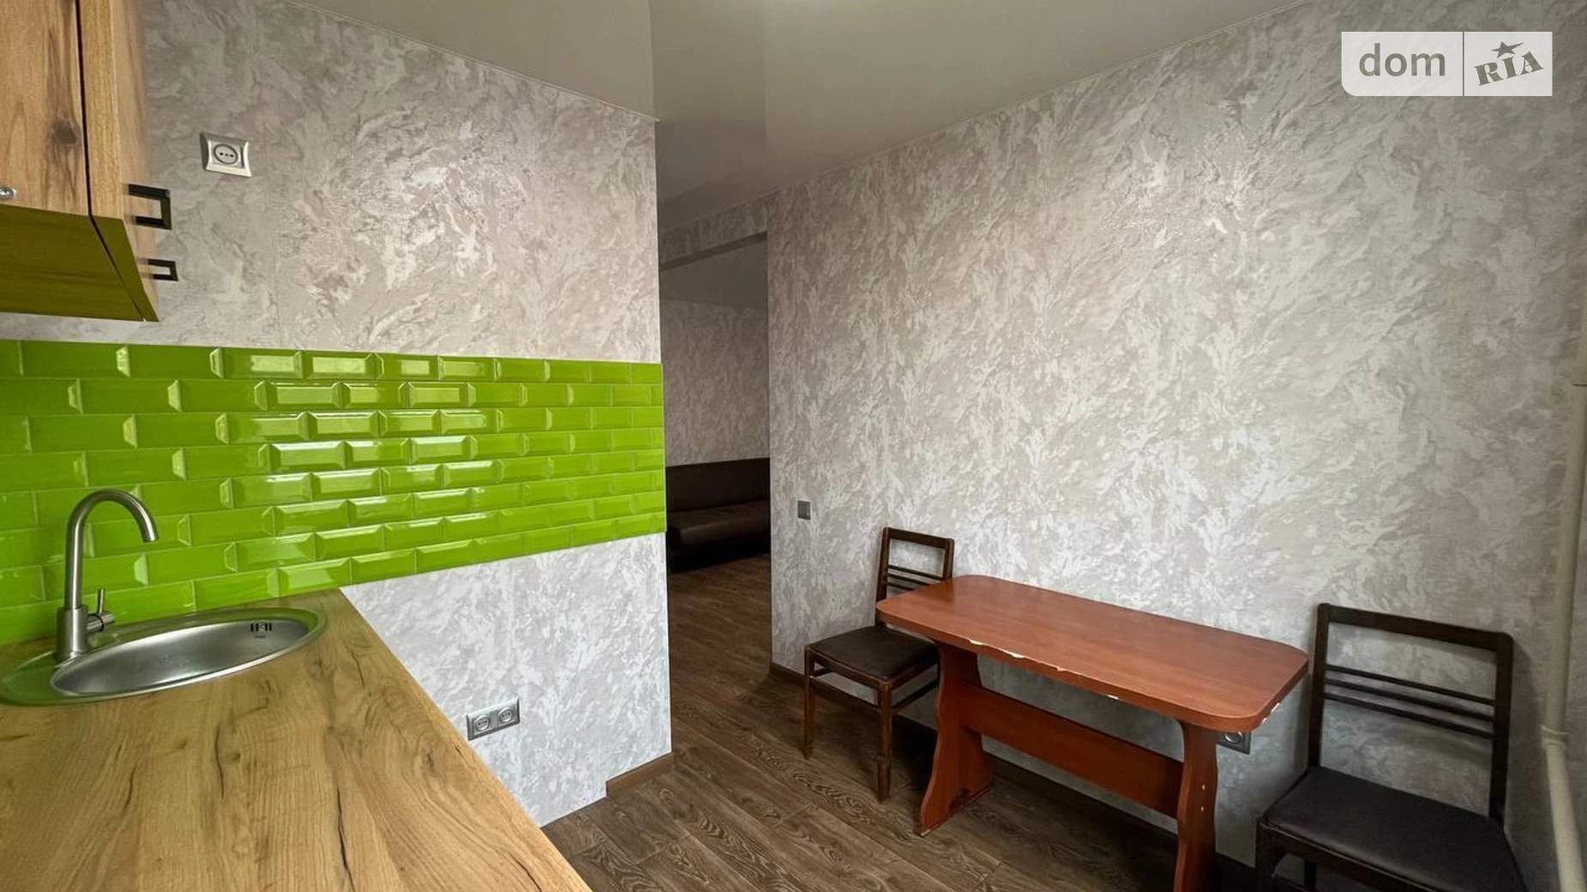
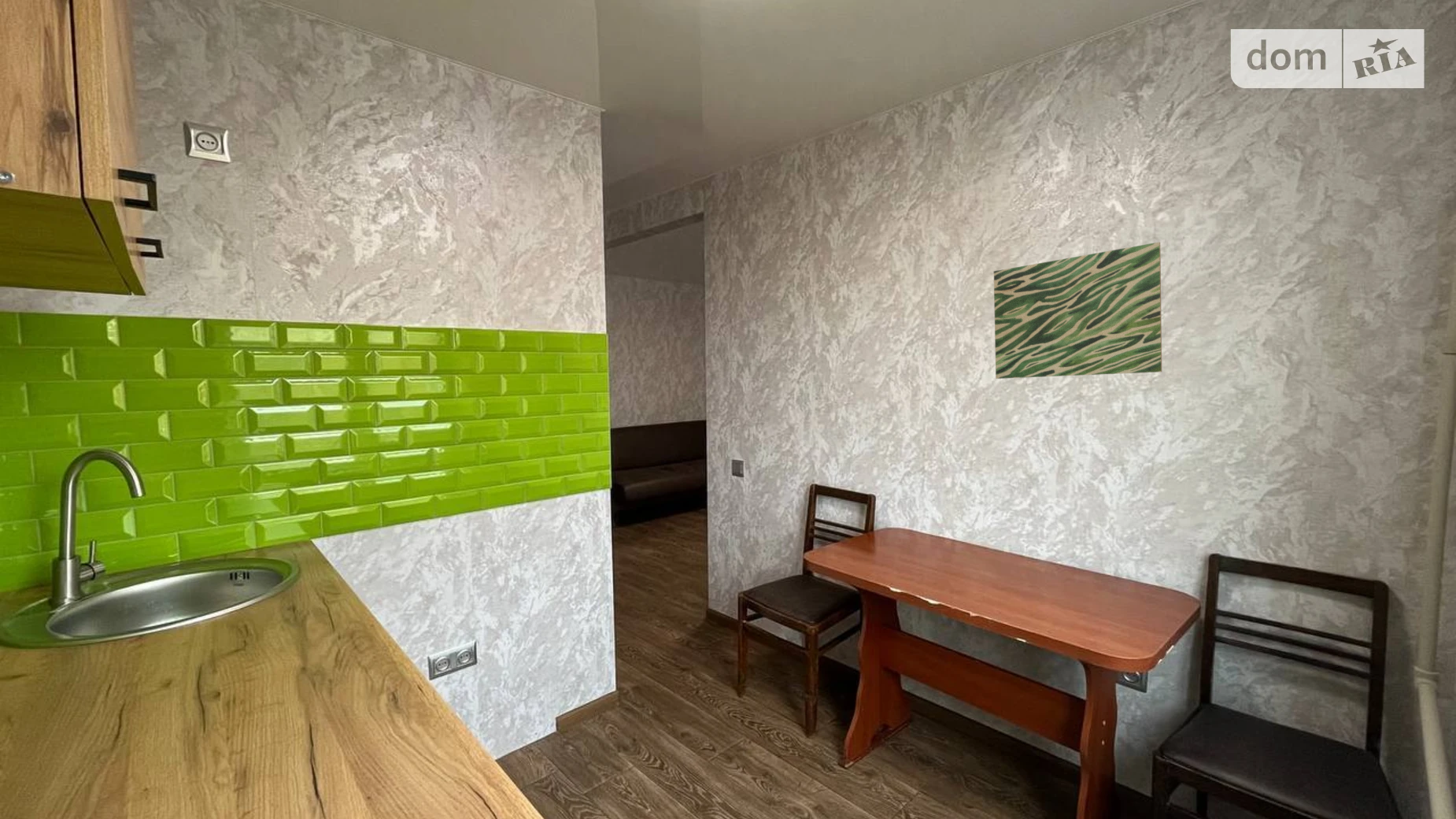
+ wall art [993,241,1162,380]
